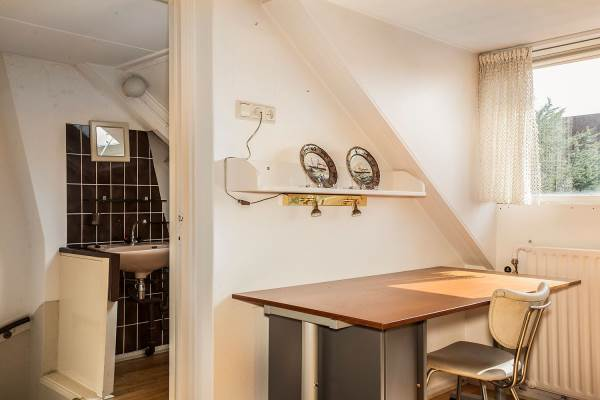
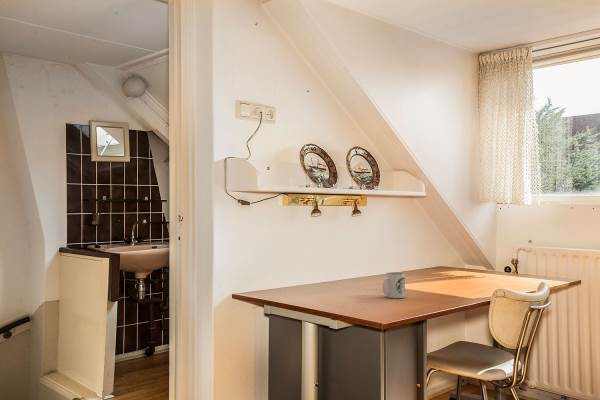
+ mug [382,271,406,299]
